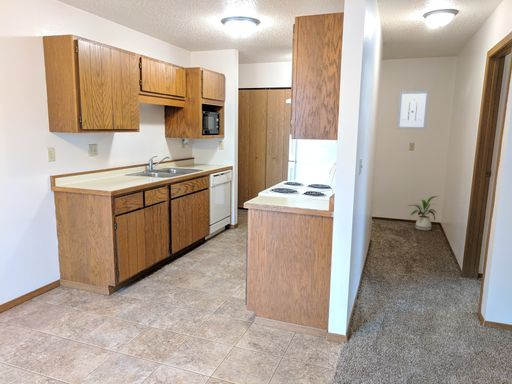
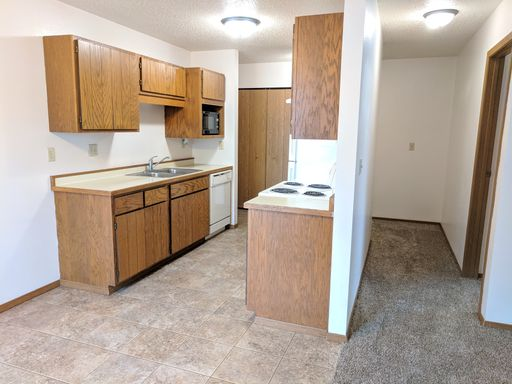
- house plant [405,195,440,231]
- wall art [396,90,430,130]
